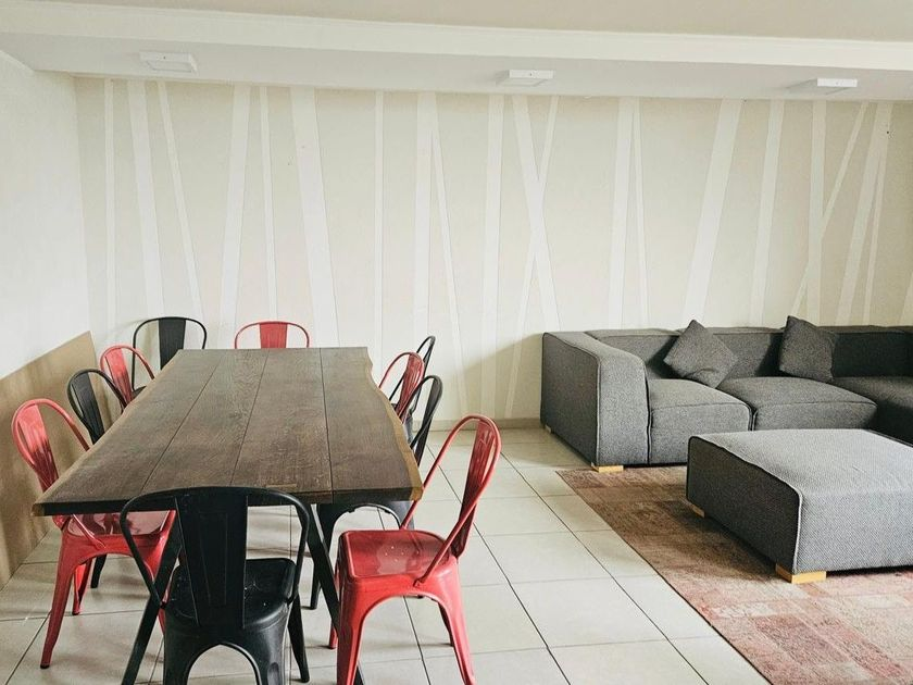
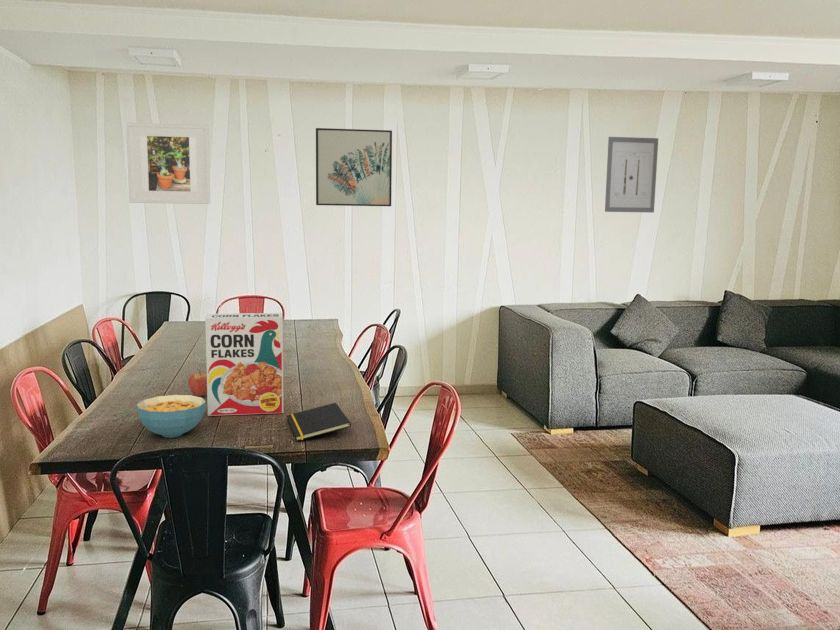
+ notepad [286,402,352,442]
+ fruit [187,368,207,398]
+ wall art [315,127,393,207]
+ wall art [604,136,659,214]
+ cereal box [204,312,284,417]
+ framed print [125,122,211,205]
+ cereal bowl [135,394,207,438]
